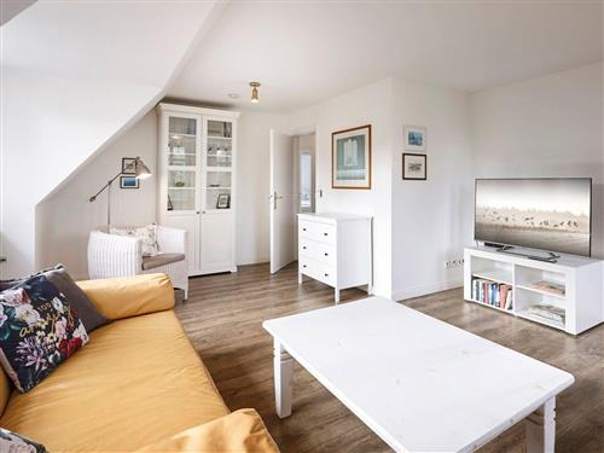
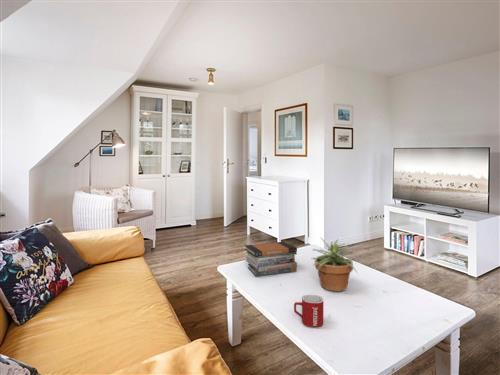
+ potted plant [311,236,358,292]
+ book stack [244,241,298,277]
+ mug [293,294,324,328]
